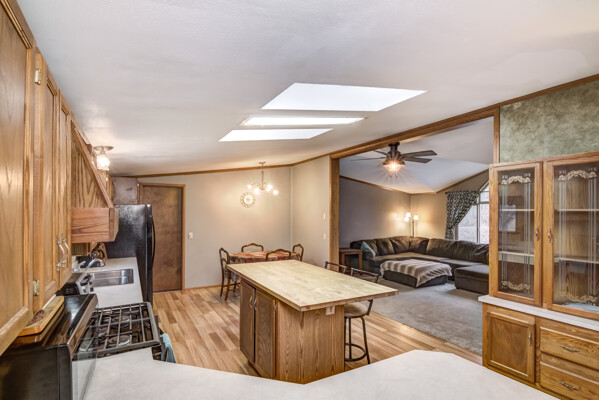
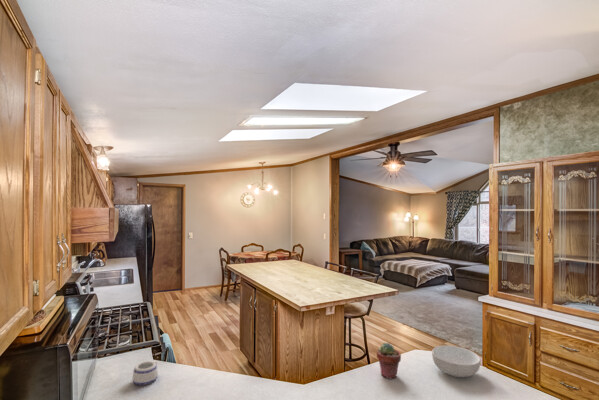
+ mug [131,359,159,386]
+ potted succulent [376,342,402,380]
+ cereal bowl [431,344,481,378]
